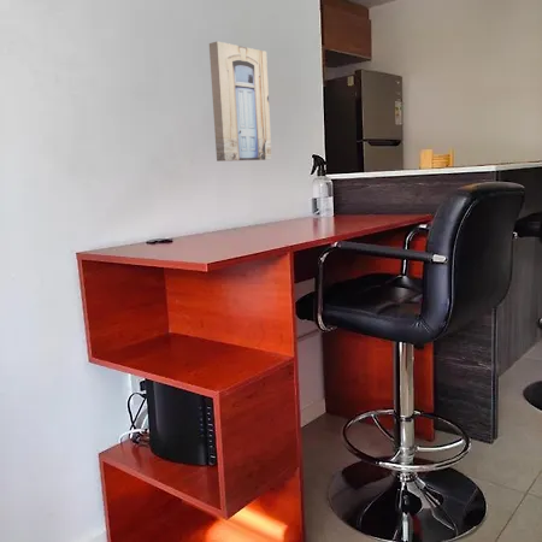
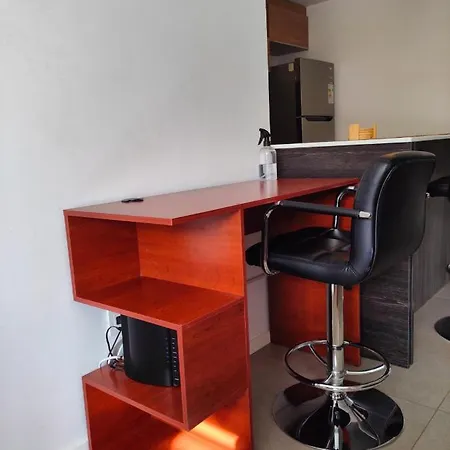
- wall art [208,40,272,163]
